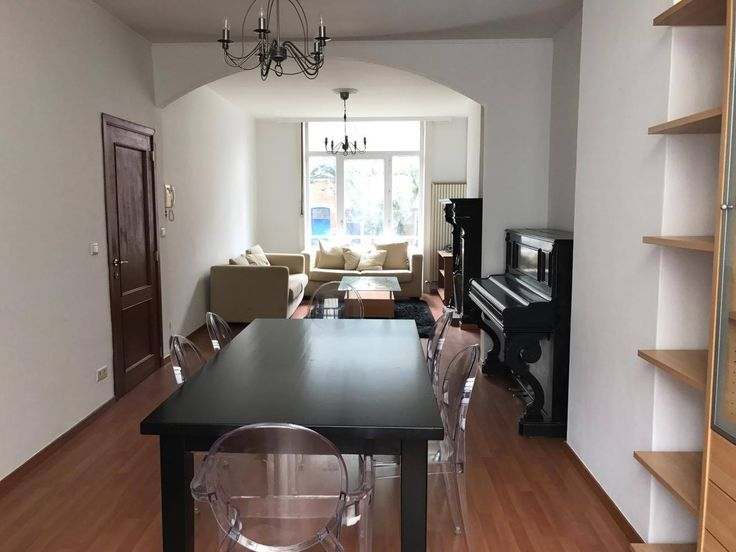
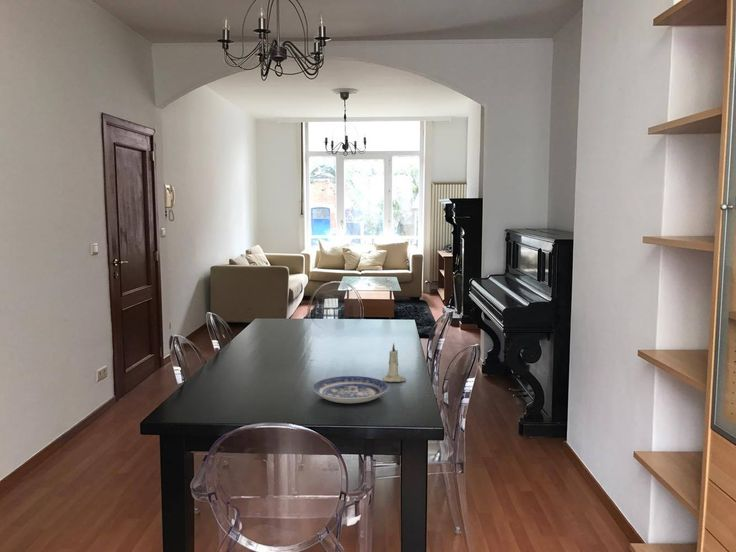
+ candle [382,342,407,383]
+ plate [312,375,389,404]
